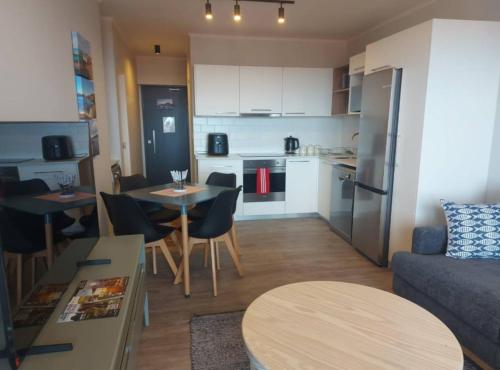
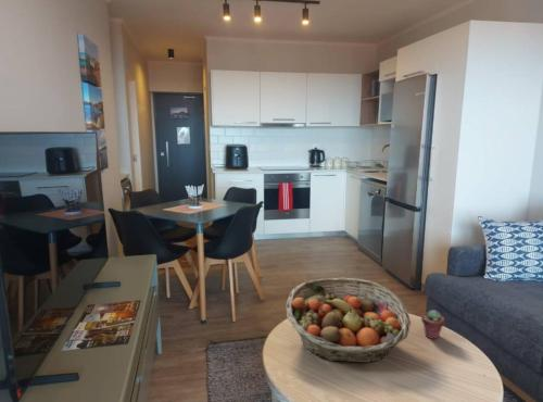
+ potted succulent [420,309,445,340]
+ fruit basket [286,277,412,364]
